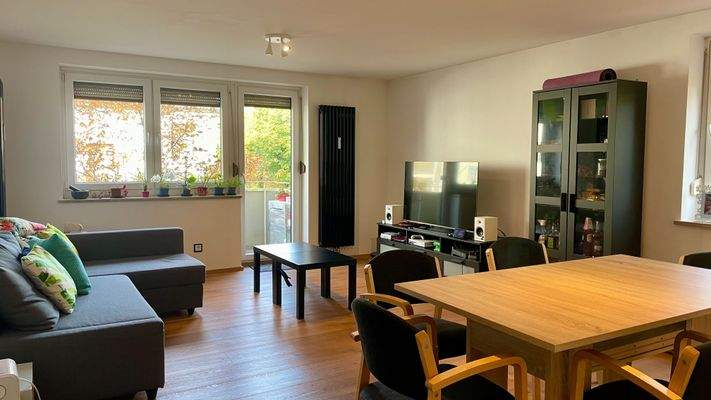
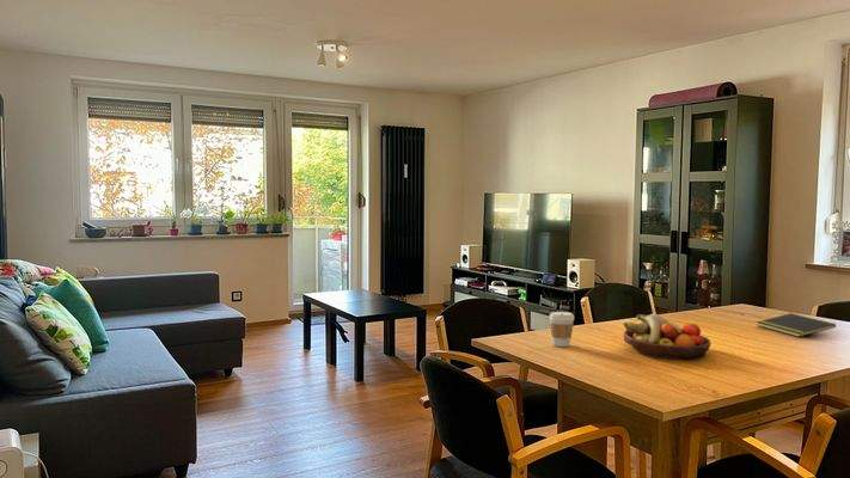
+ coffee cup [549,311,575,348]
+ notepad [756,312,837,338]
+ fruit bowl [623,313,711,360]
